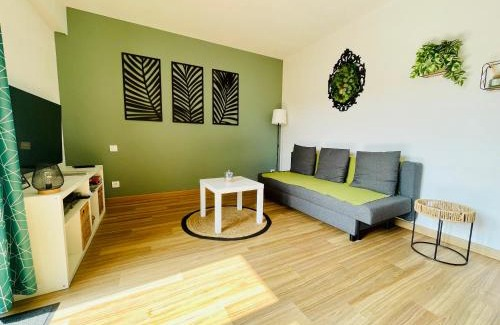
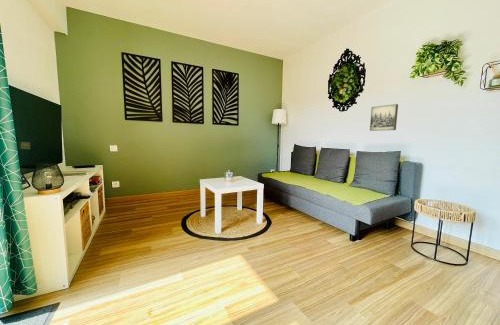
+ wall art [369,103,399,132]
